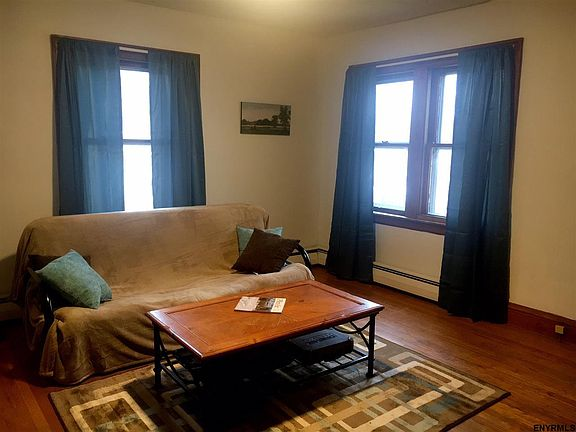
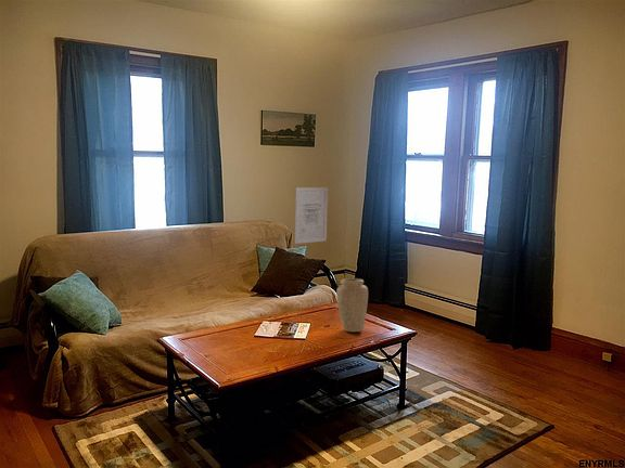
+ wall art [294,186,329,245]
+ vase [335,277,369,333]
